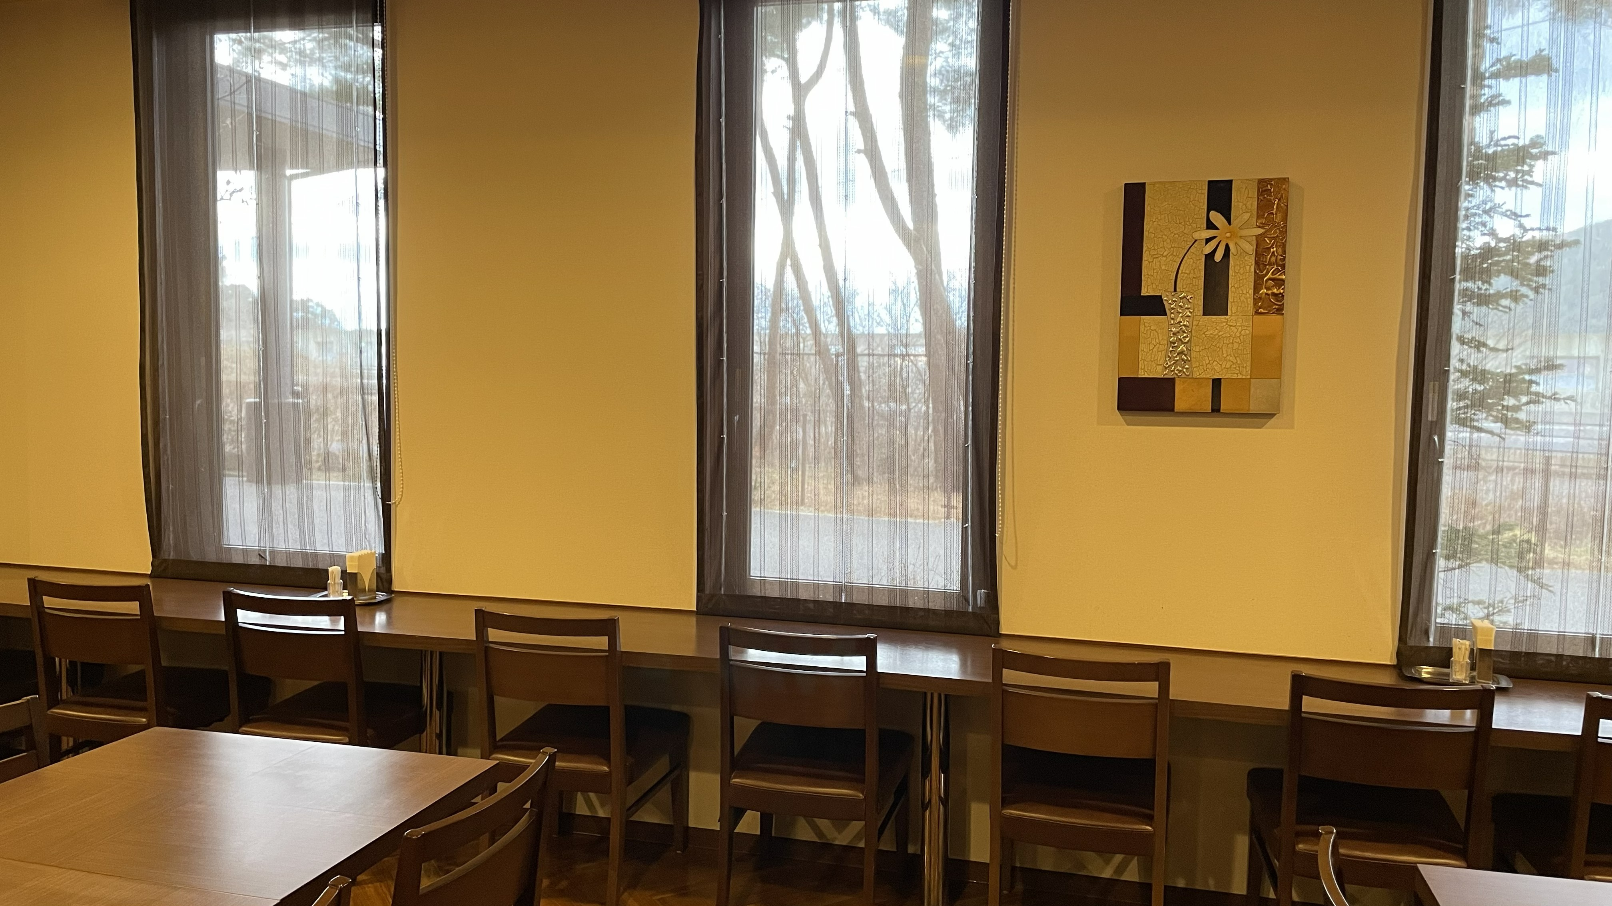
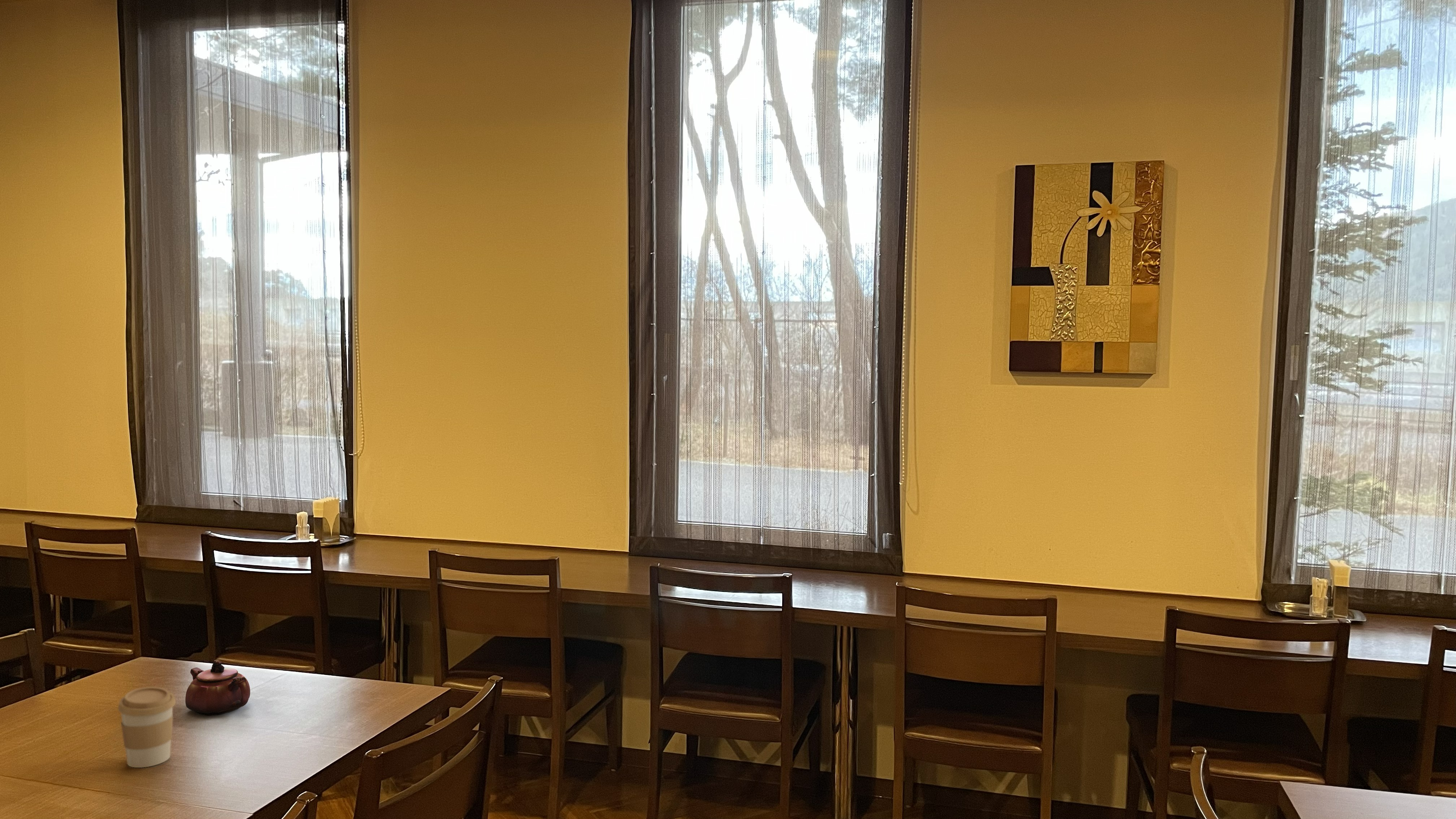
+ teapot [185,660,251,716]
+ coffee cup [117,686,176,768]
